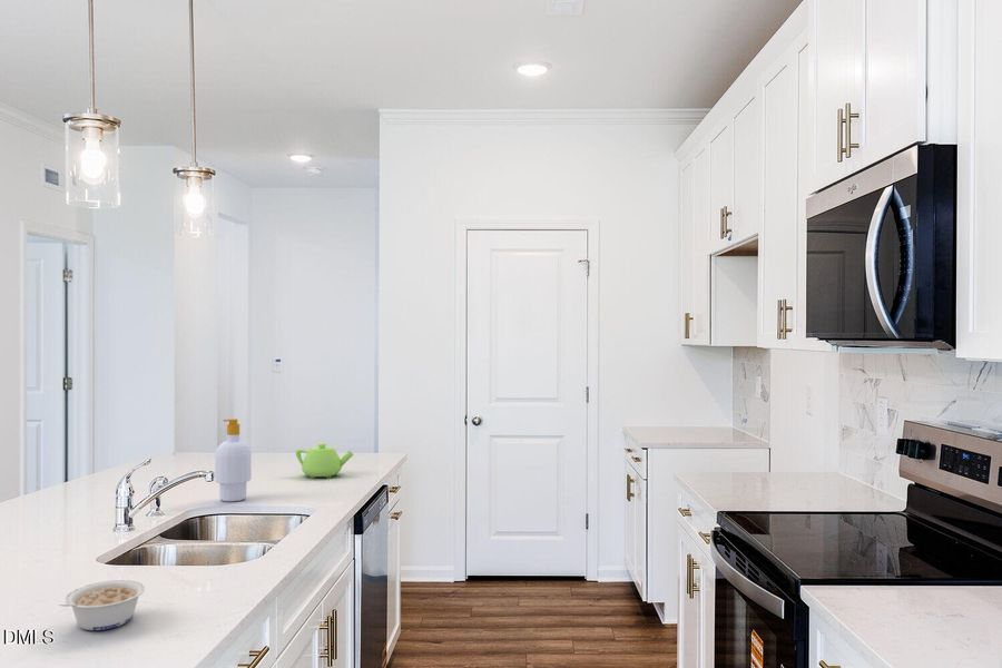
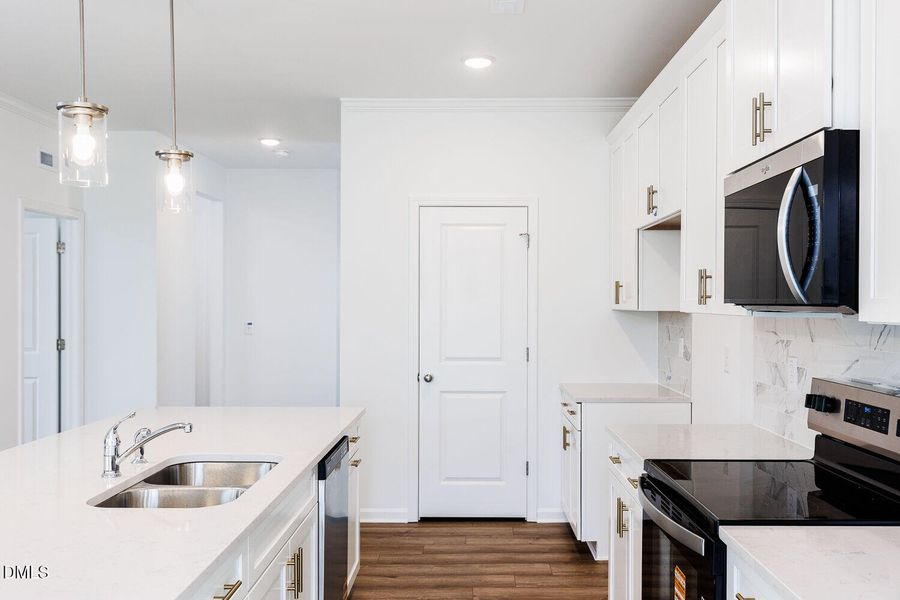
- soap bottle [214,418,253,503]
- legume [58,579,146,631]
- teapot [295,442,354,479]
